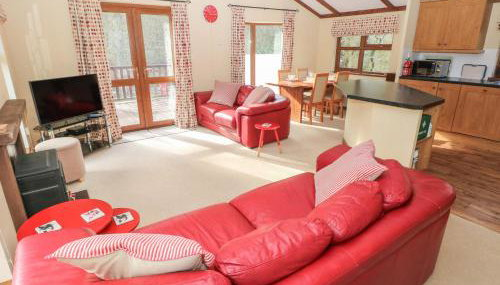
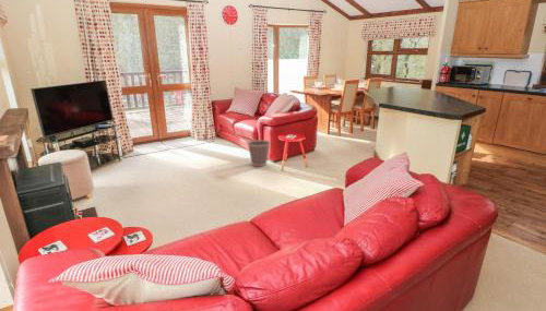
+ wastebasket [247,139,271,167]
